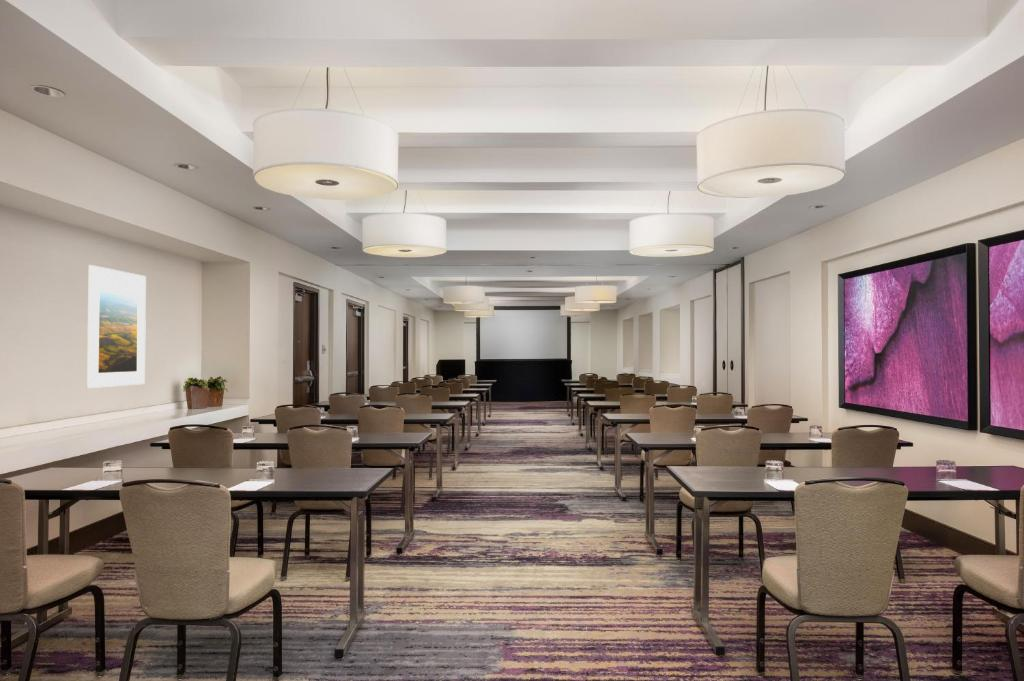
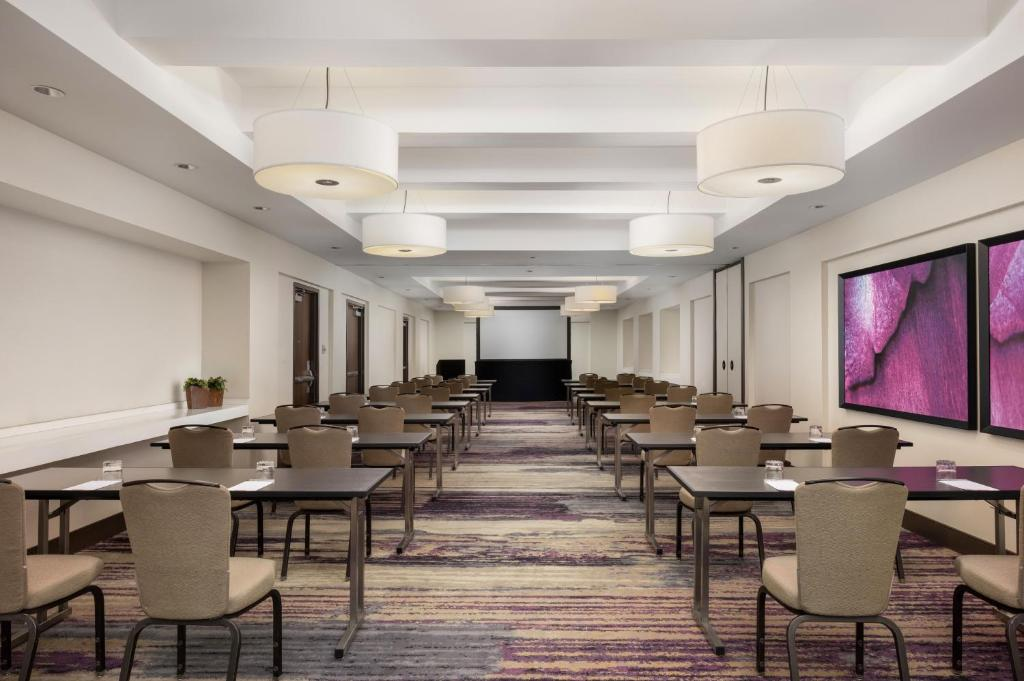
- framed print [86,264,147,389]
